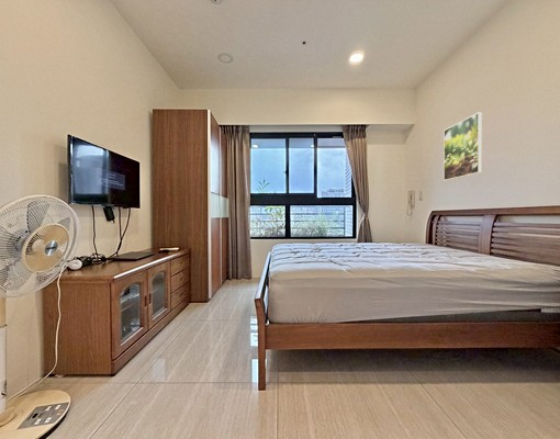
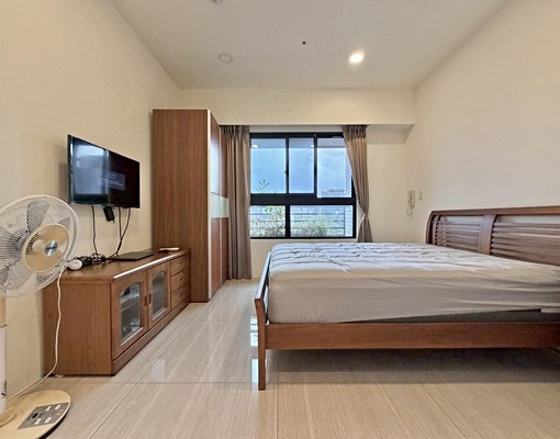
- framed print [443,111,483,181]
